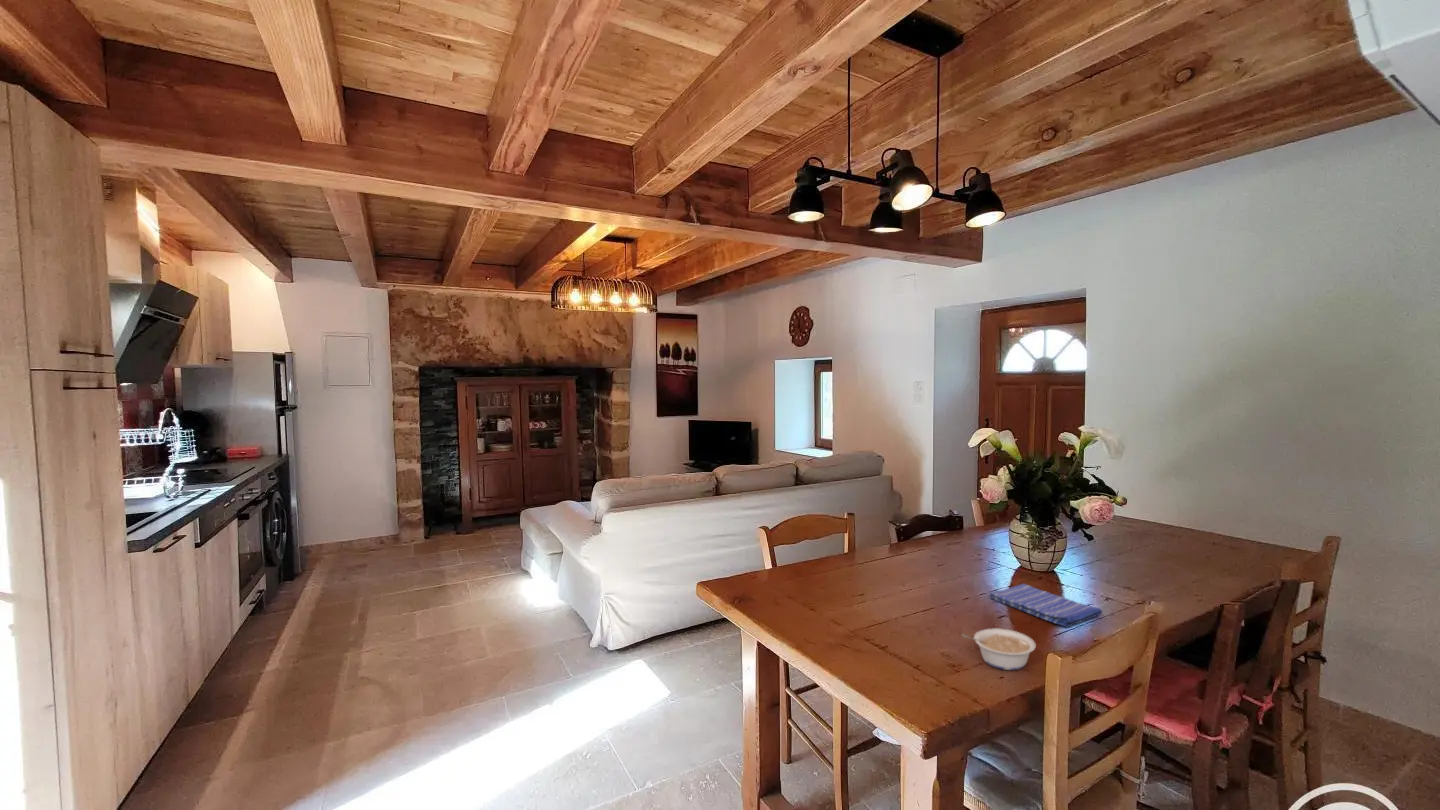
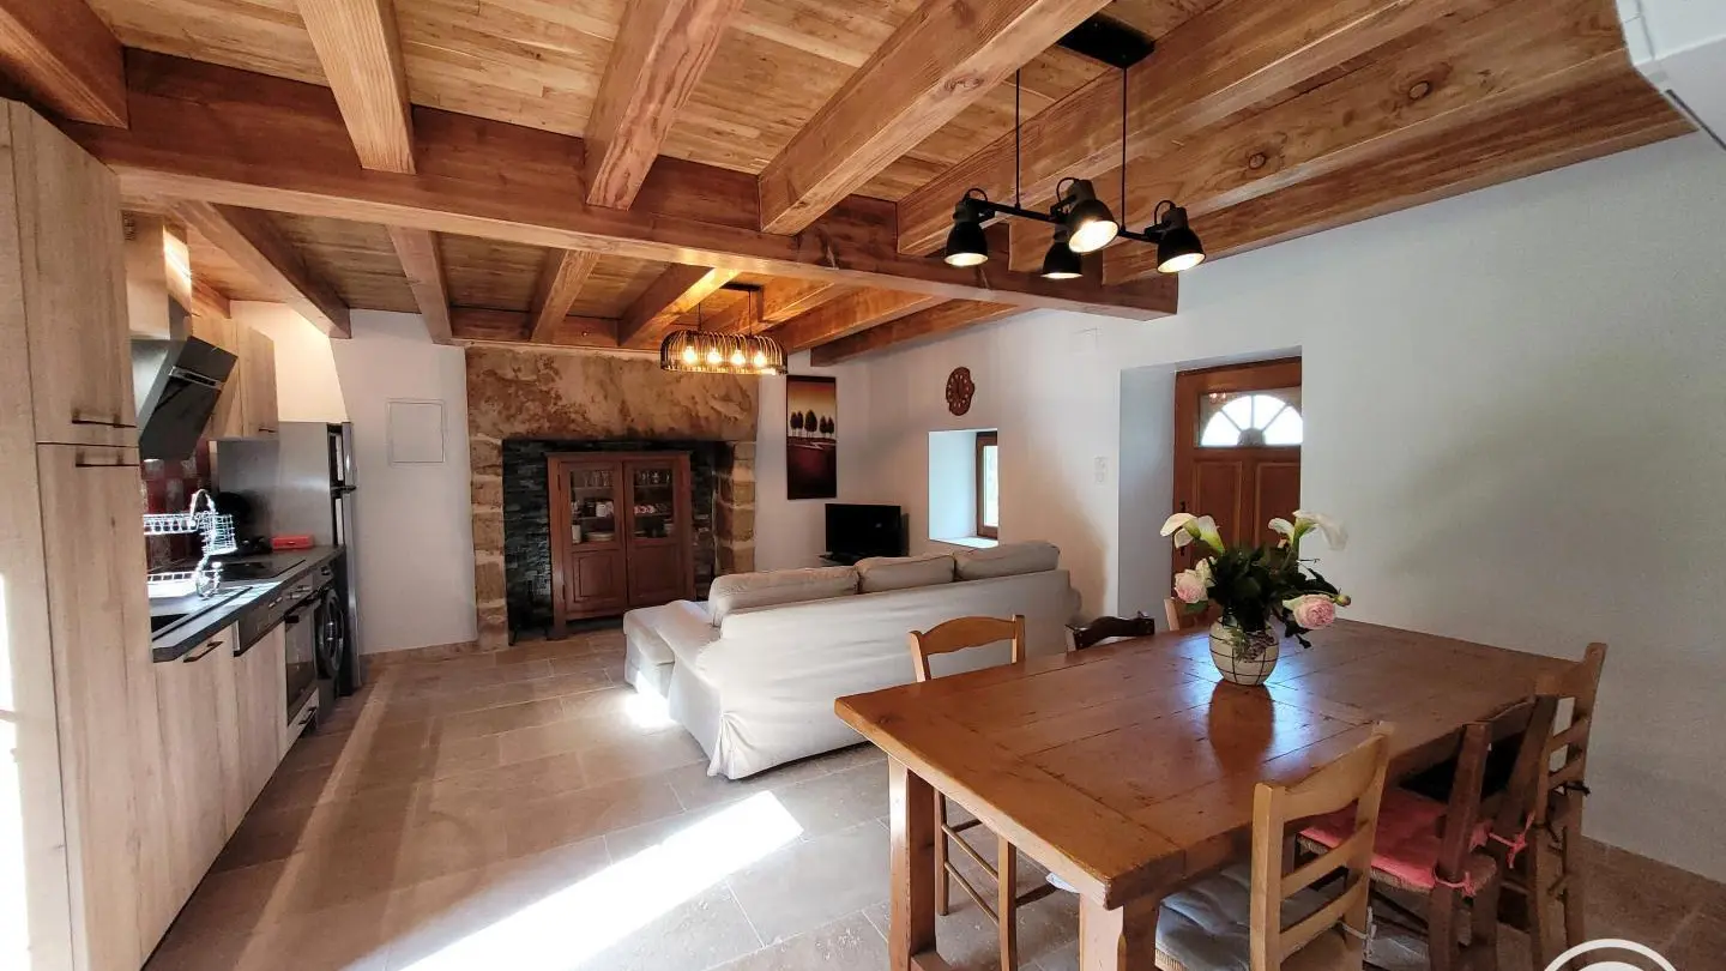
- legume [961,627,1037,671]
- dish towel [988,583,1103,629]
